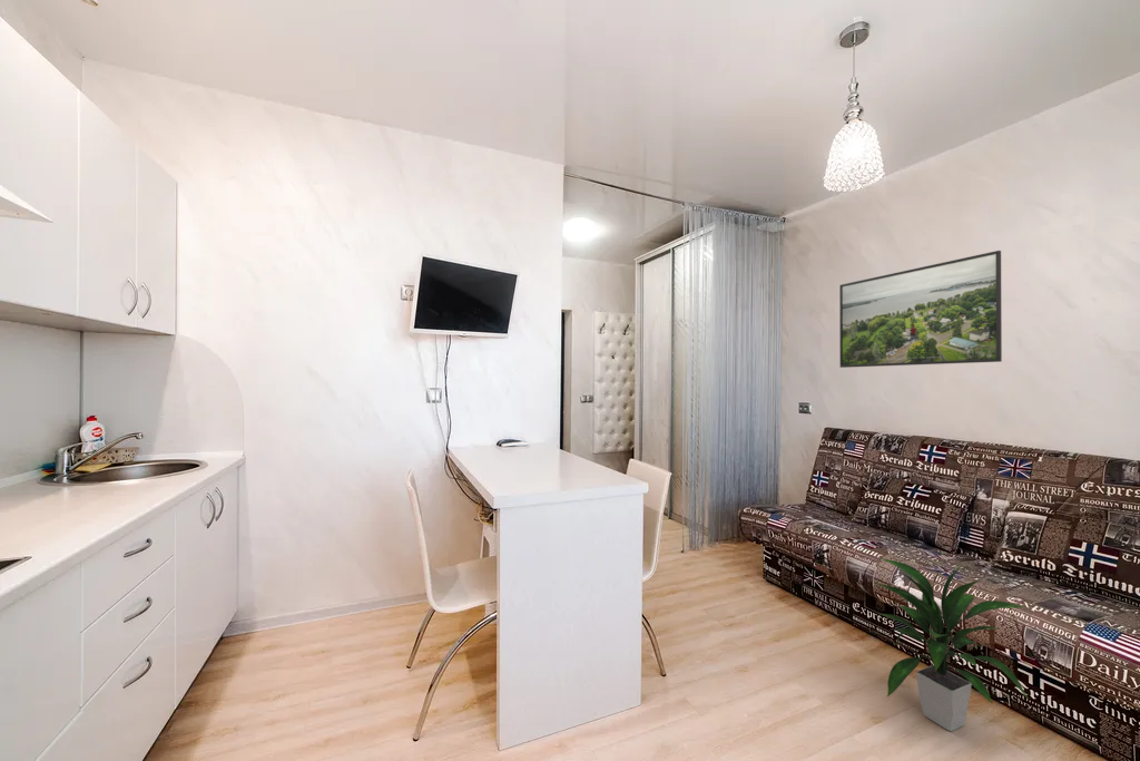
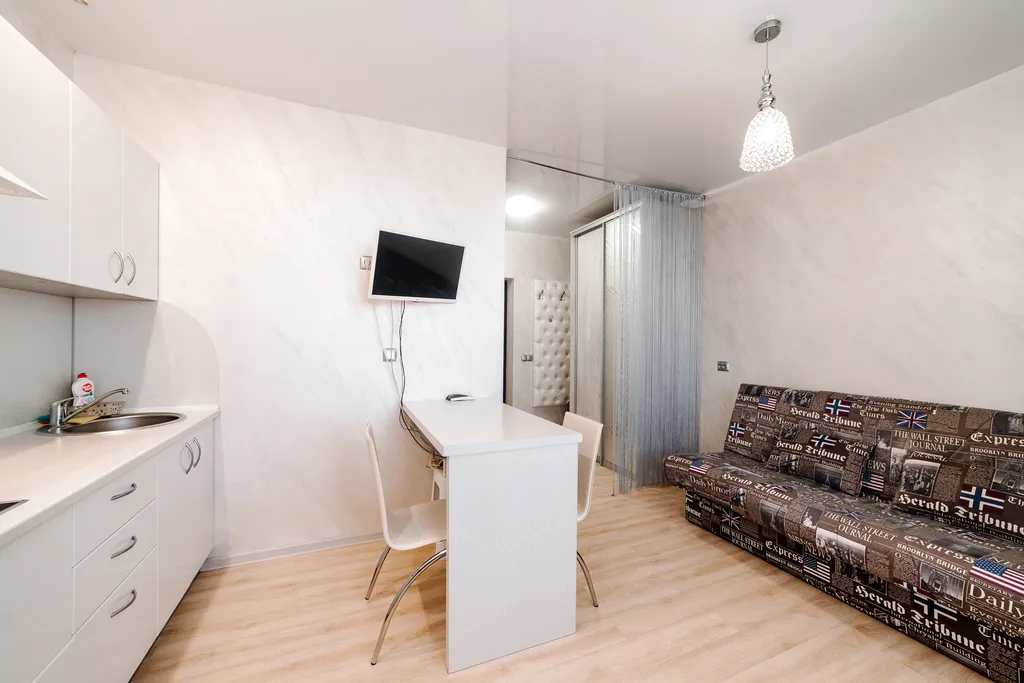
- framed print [838,250,1003,369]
- indoor plant [874,556,1029,732]
